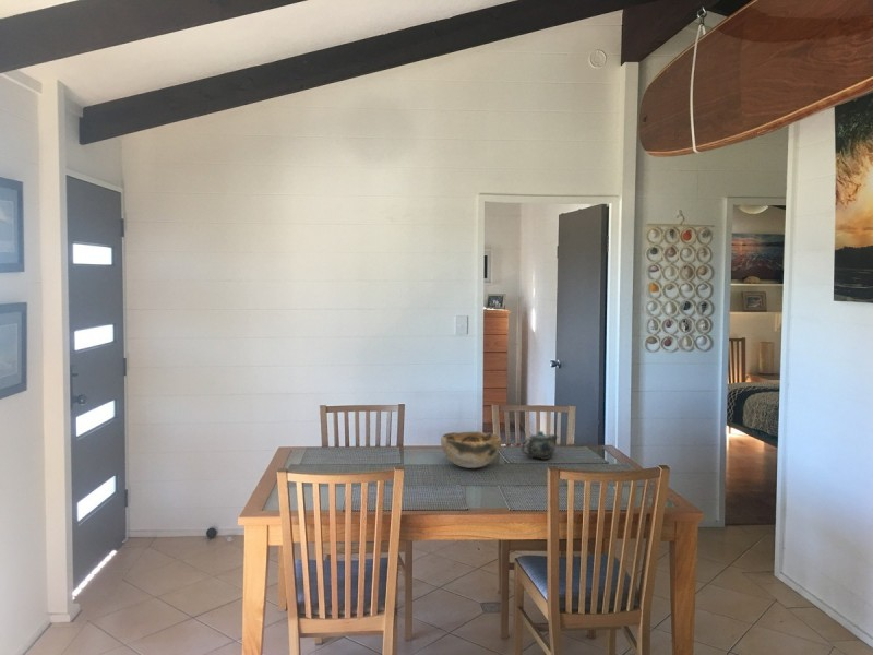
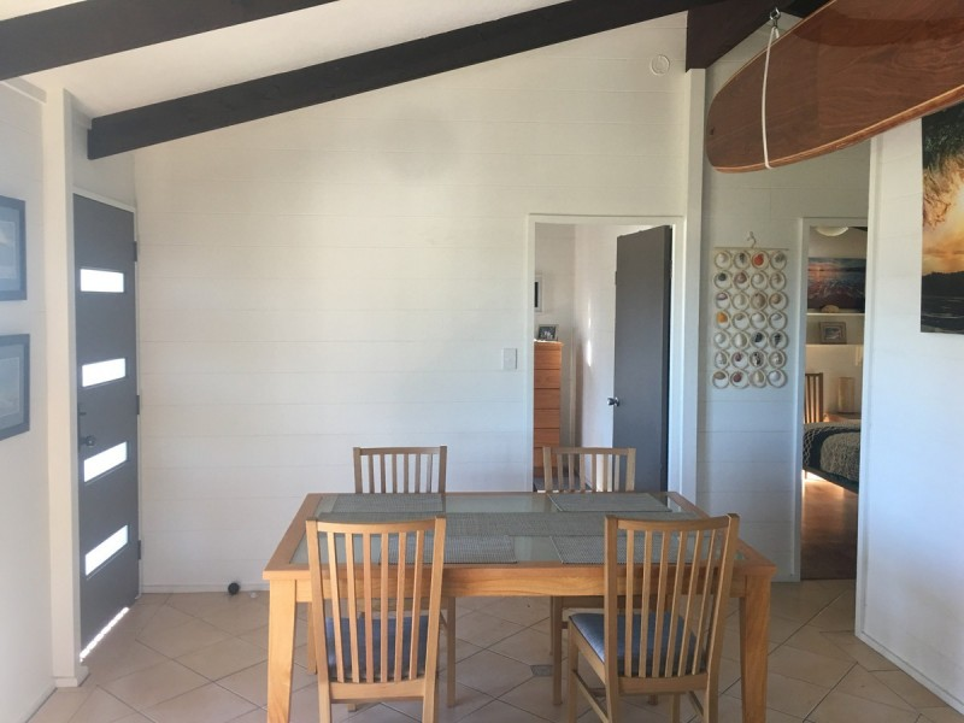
- chinaware [519,430,559,461]
- decorative bowl [440,431,502,469]
